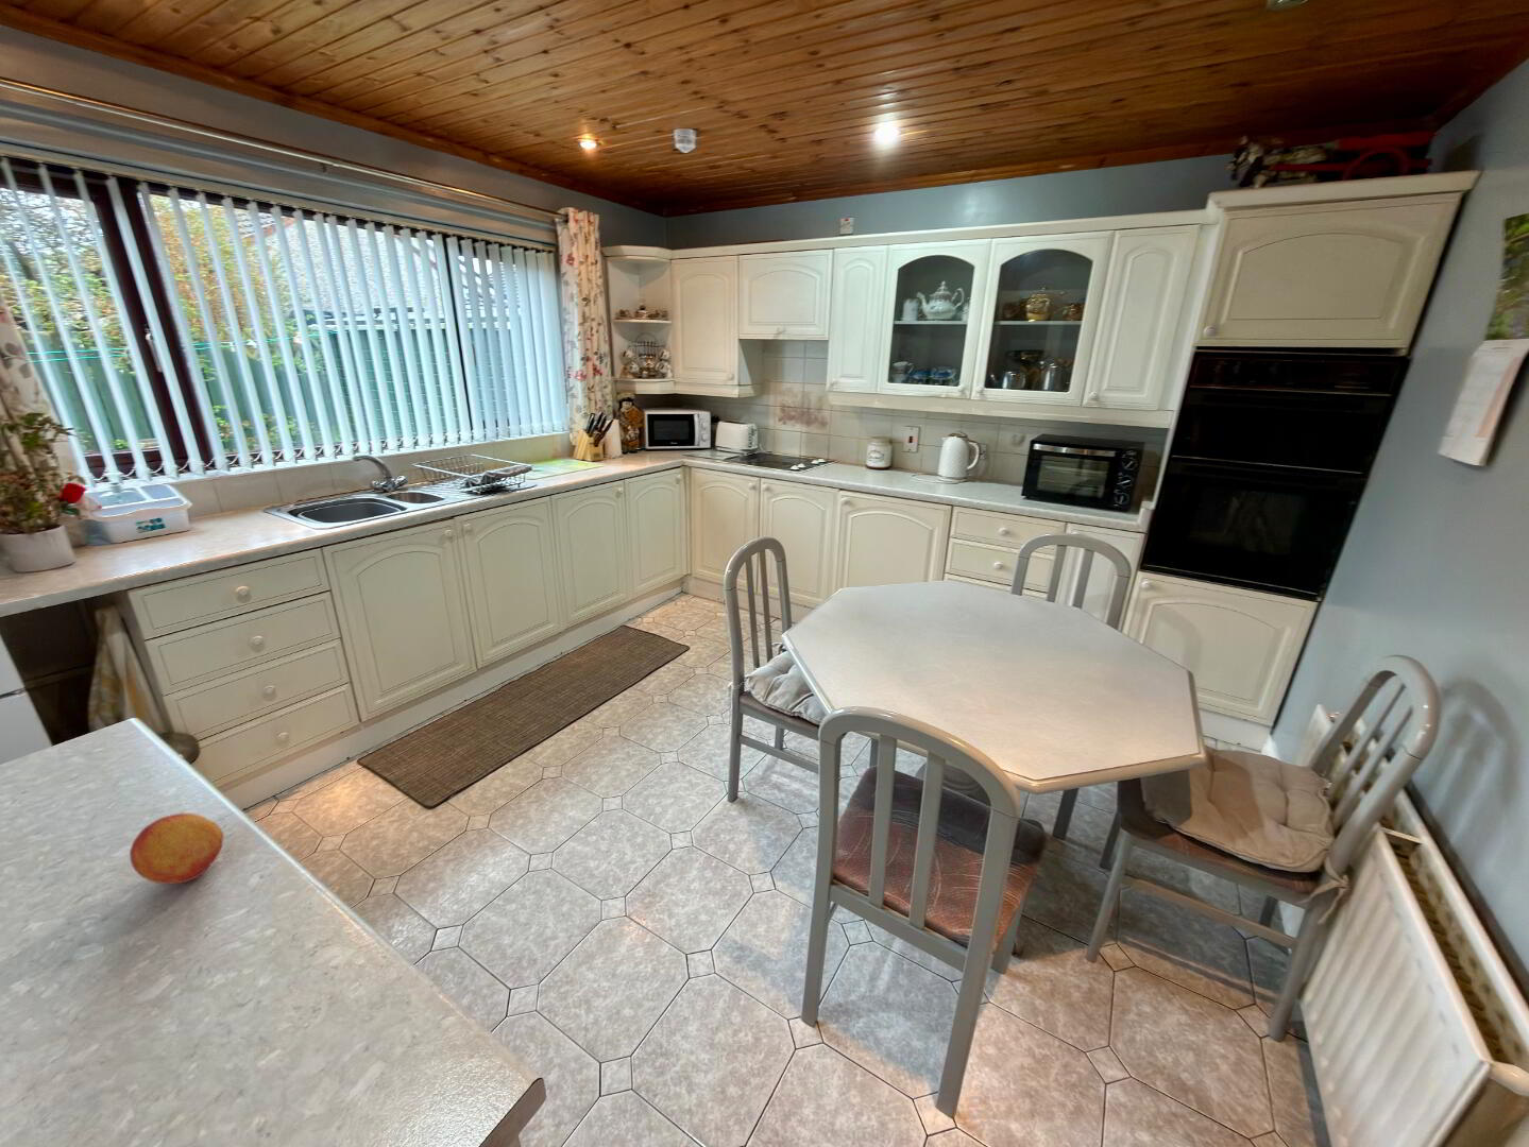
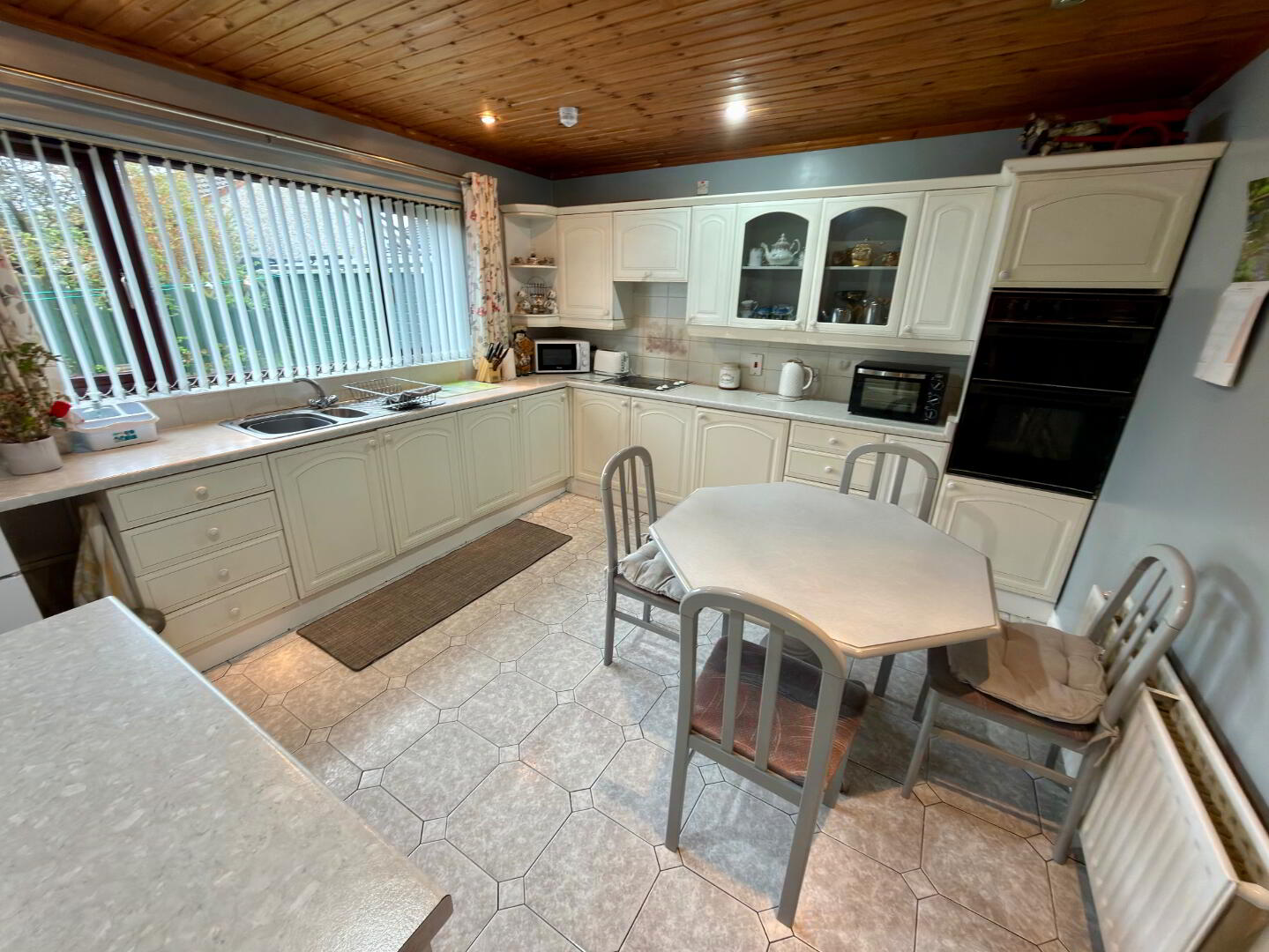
- fruit [129,812,224,886]
